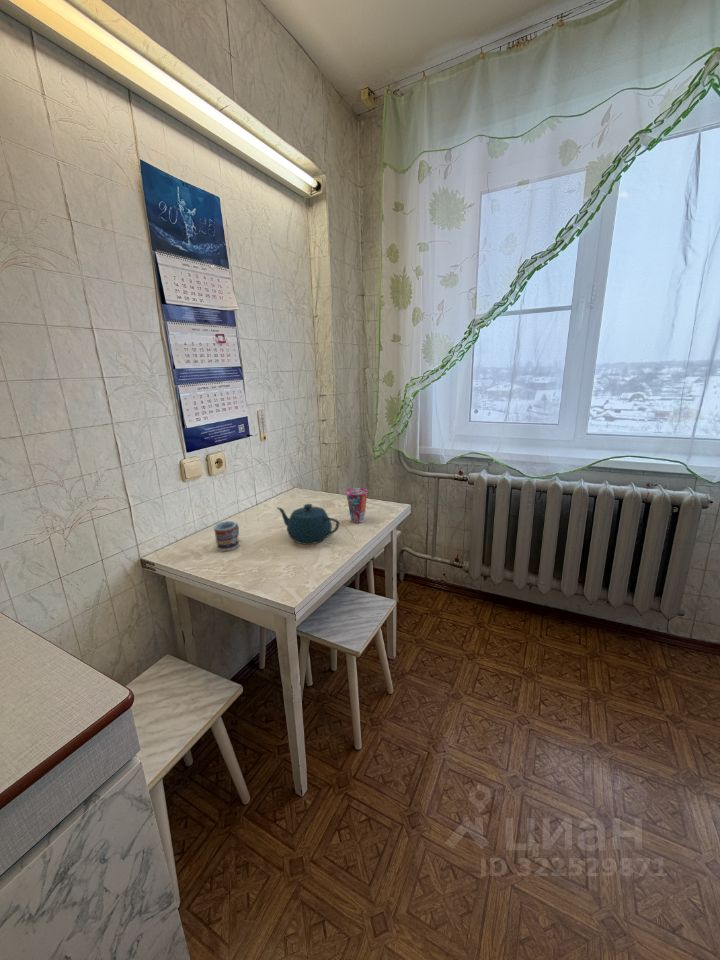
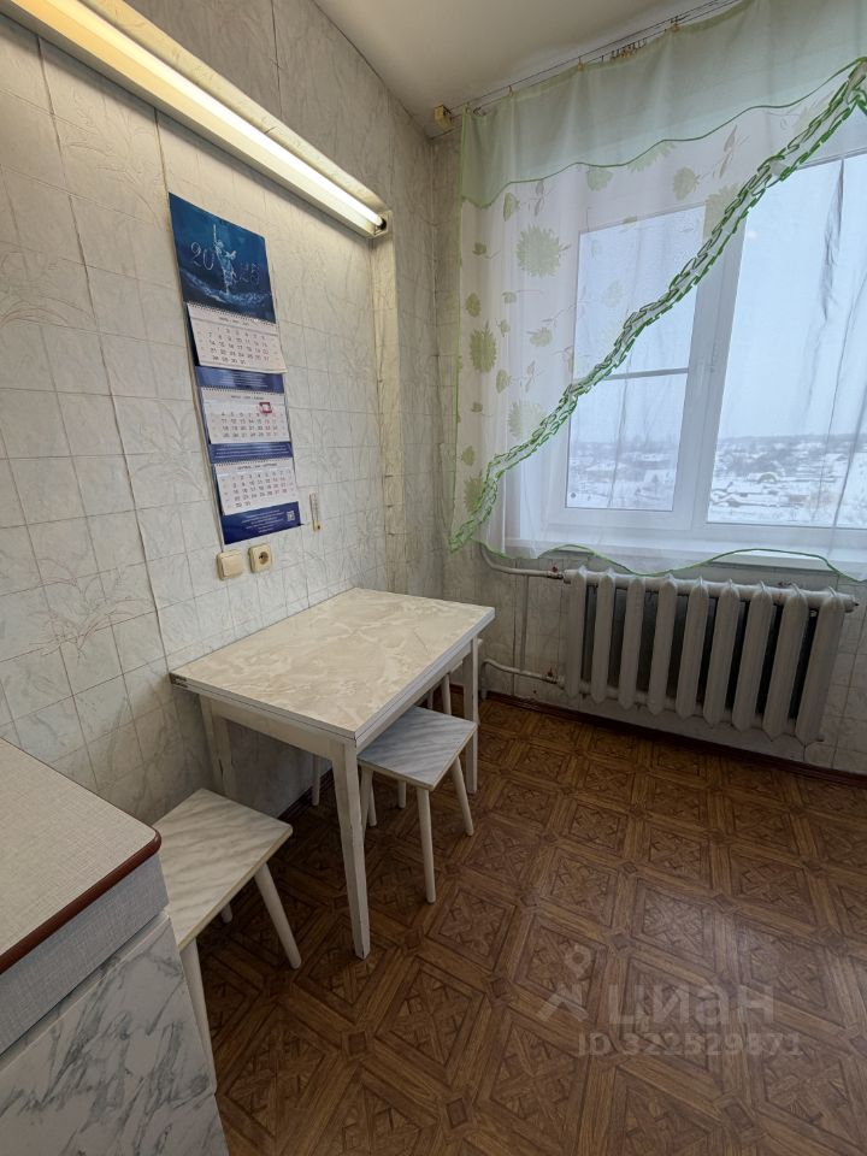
- teapot [276,503,340,545]
- cup [345,487,369,524]
- cup [213,520,240,552]
